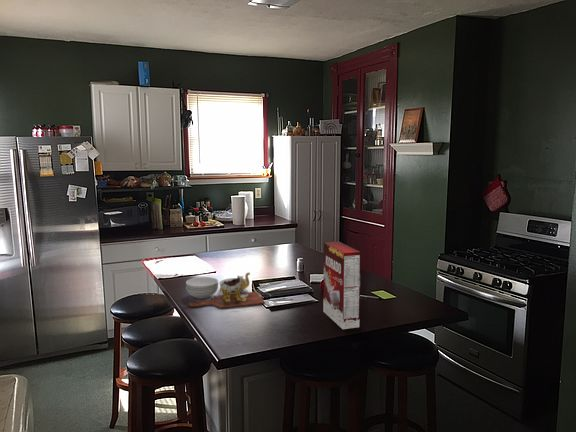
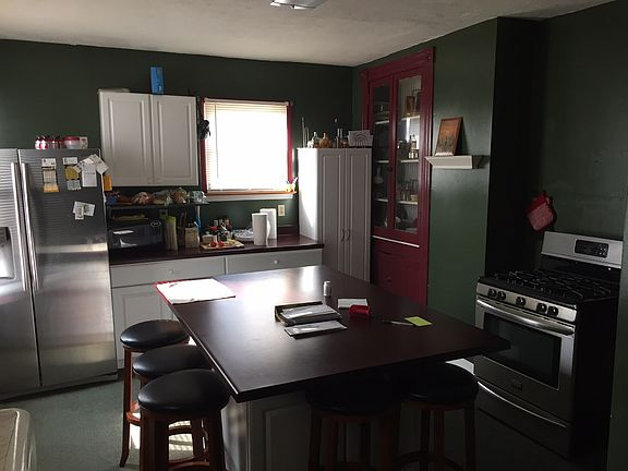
- cereal box [322,241,362,330]
- cutting board [185,272,265,309]
